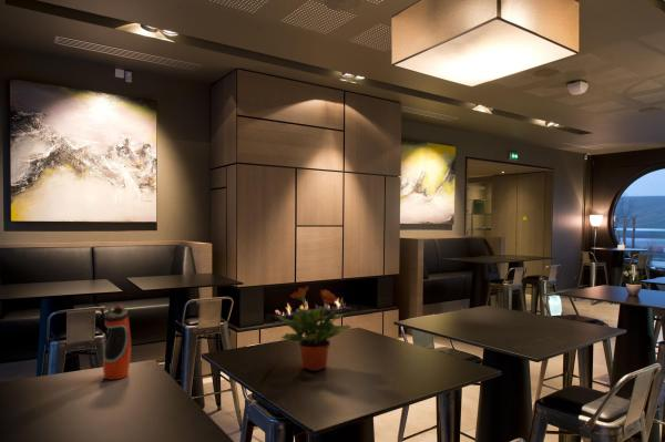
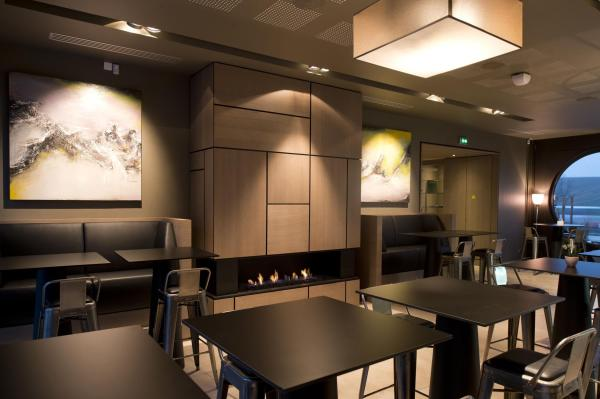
- water bottle [102,304,132,381]
- potted plant [277,285,352,372]
